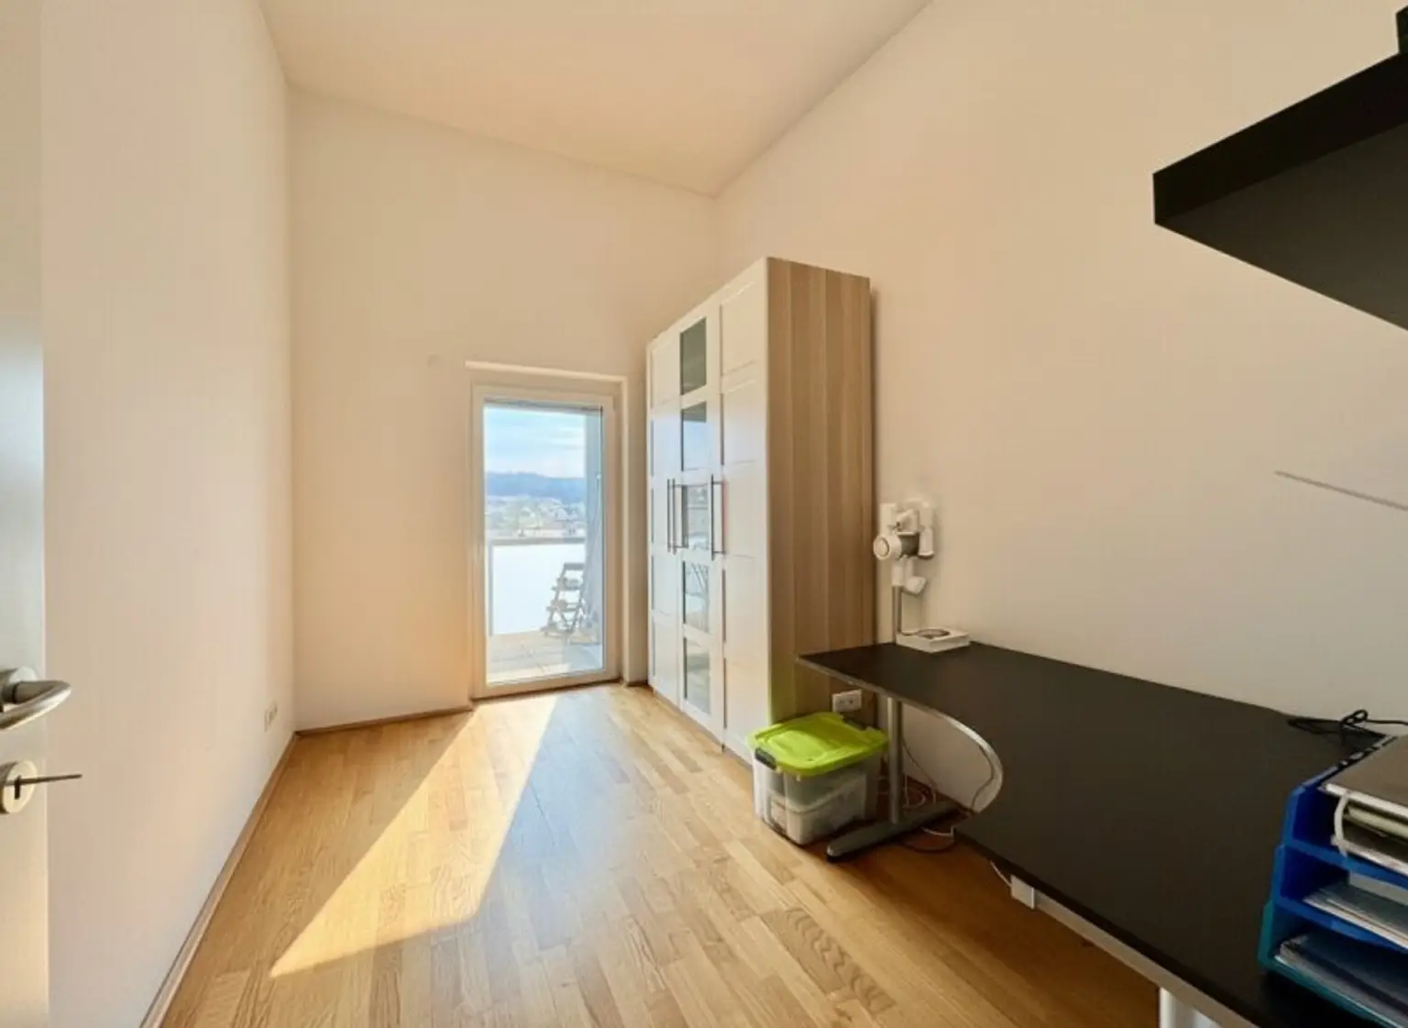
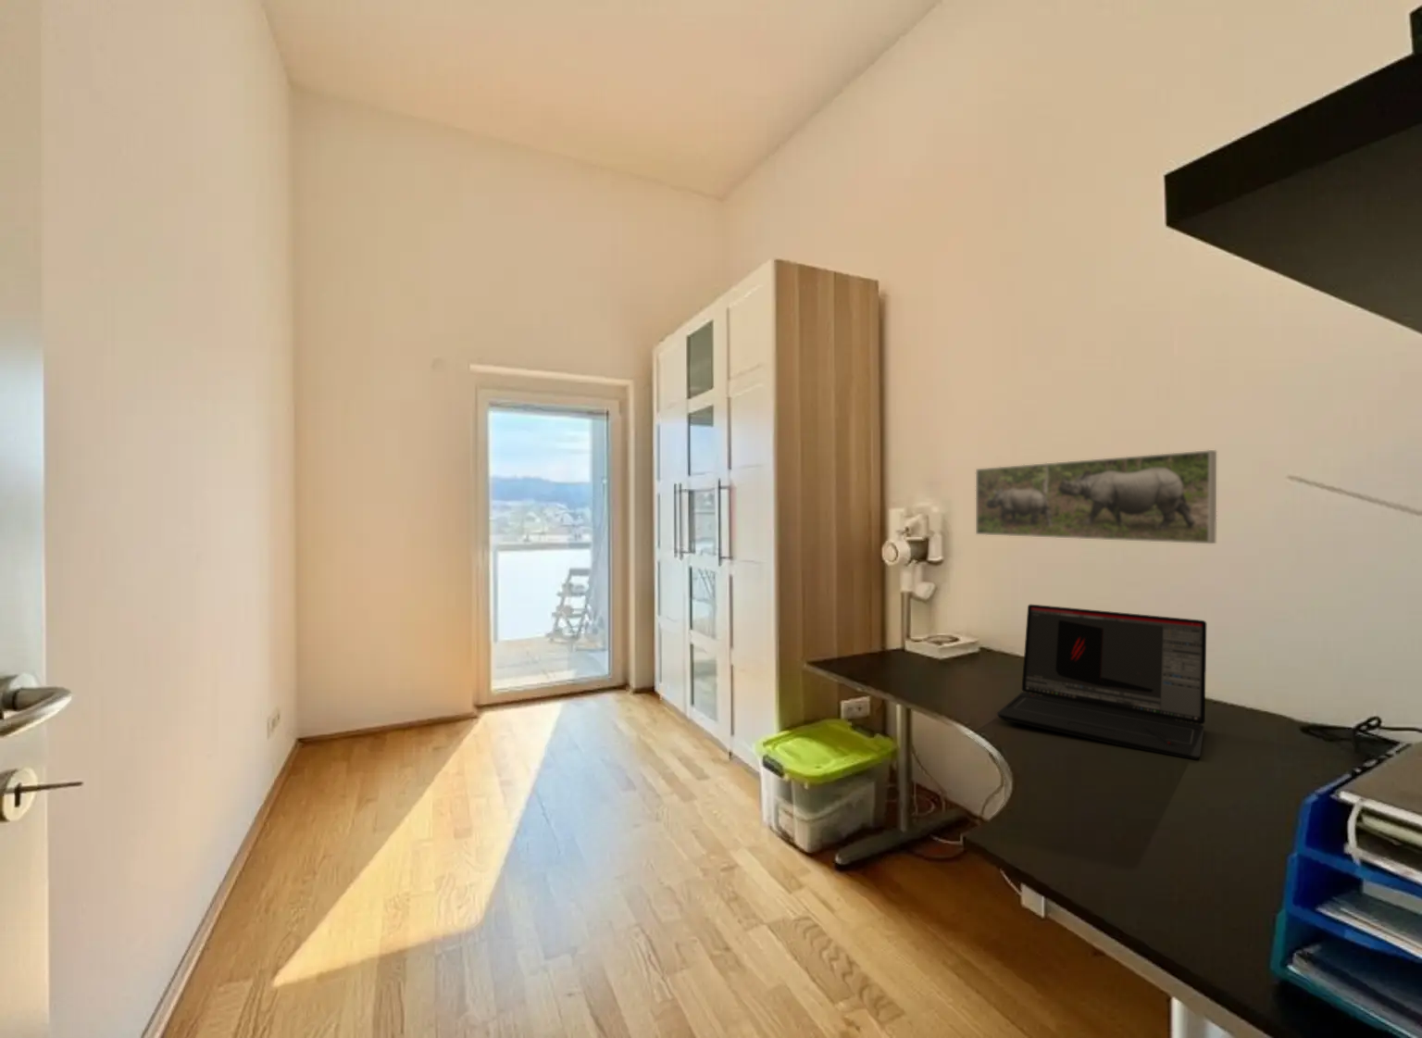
+ laptop [996,604,1207,760]
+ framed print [975,449,1218,544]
